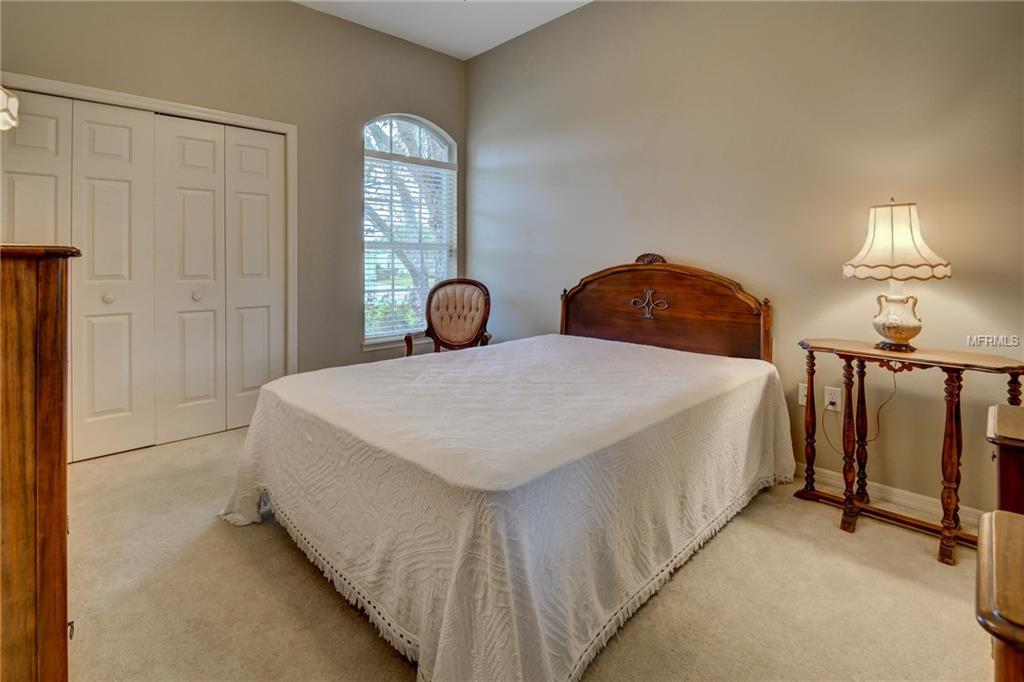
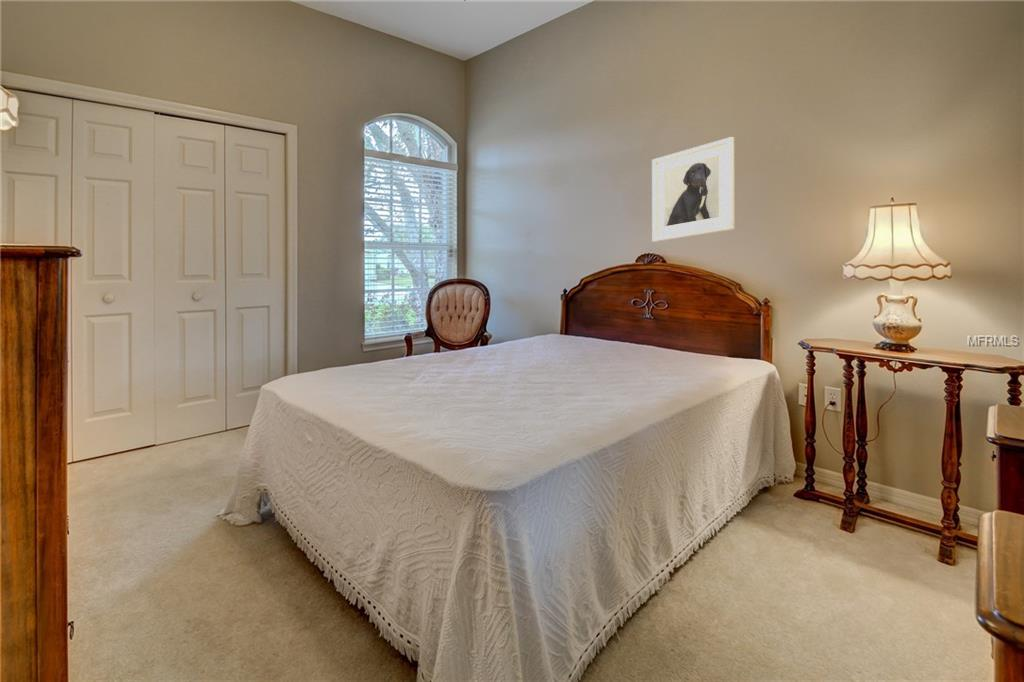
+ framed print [651,136,735,243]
